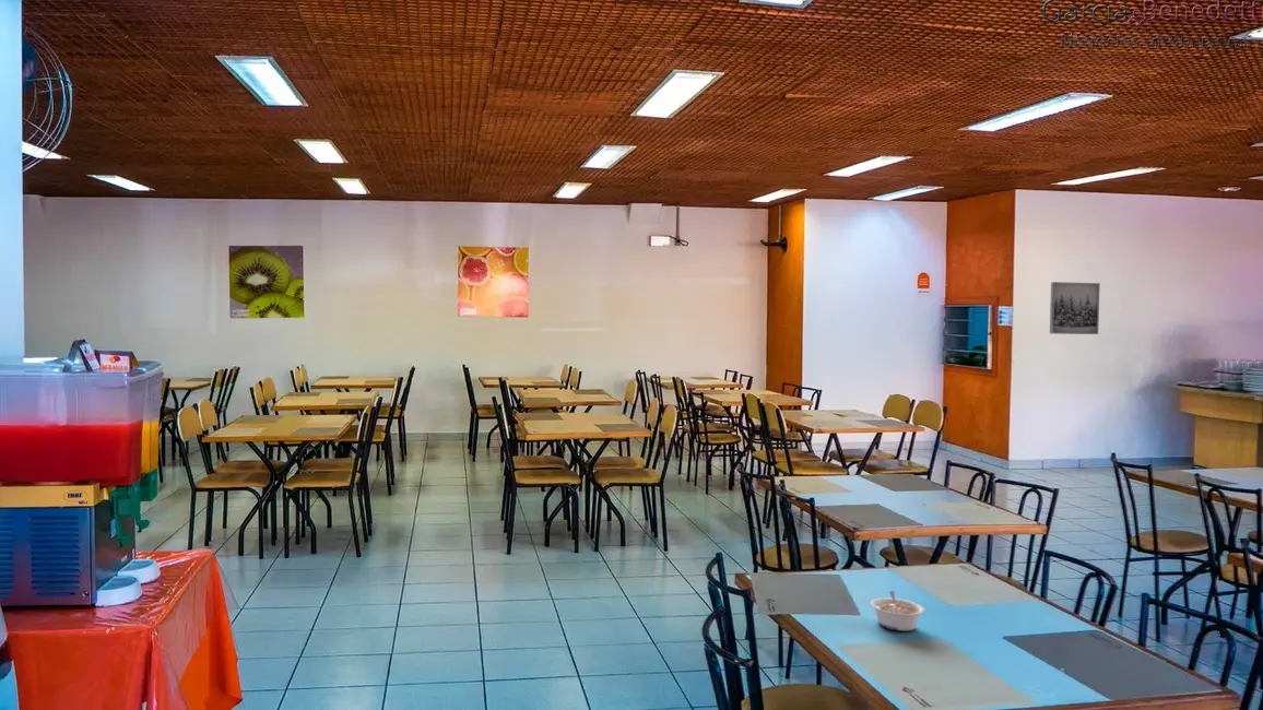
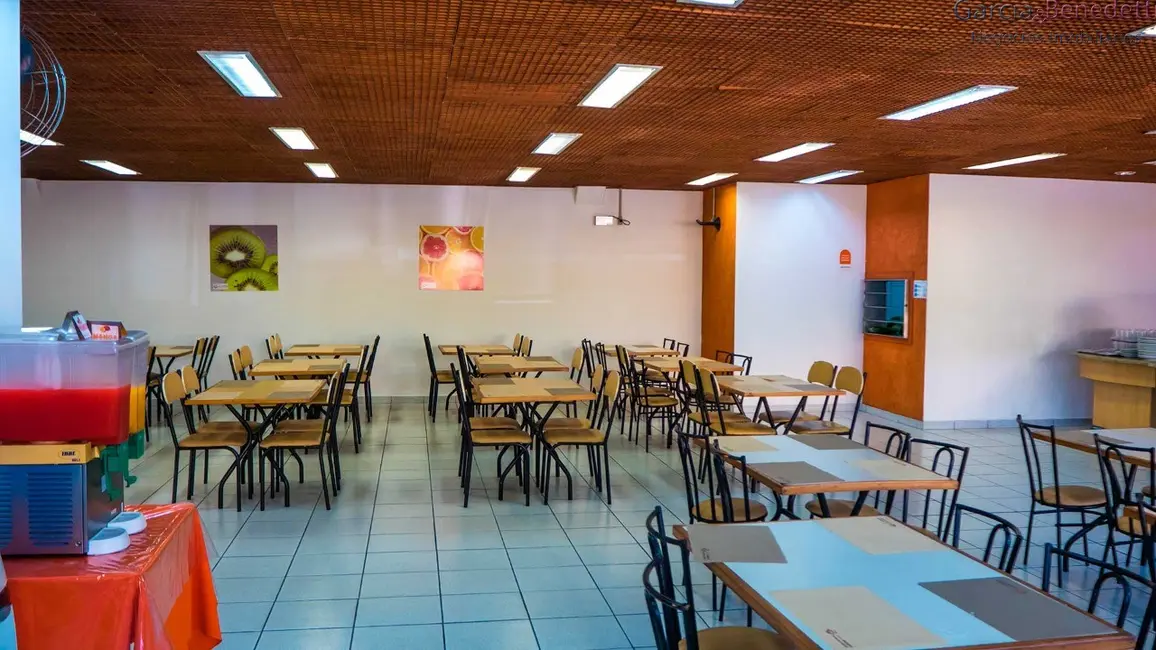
- legume [870,590,926,631]
- wall art [1049,281,1101,335]
